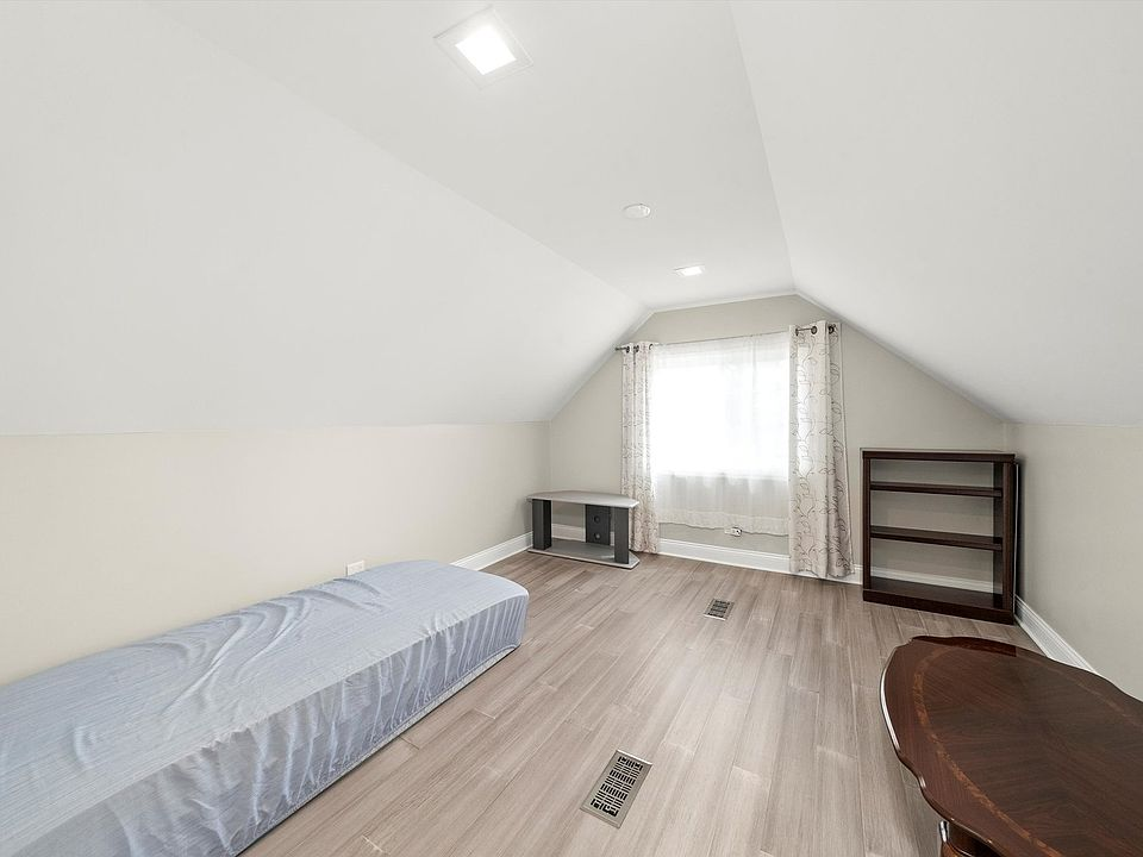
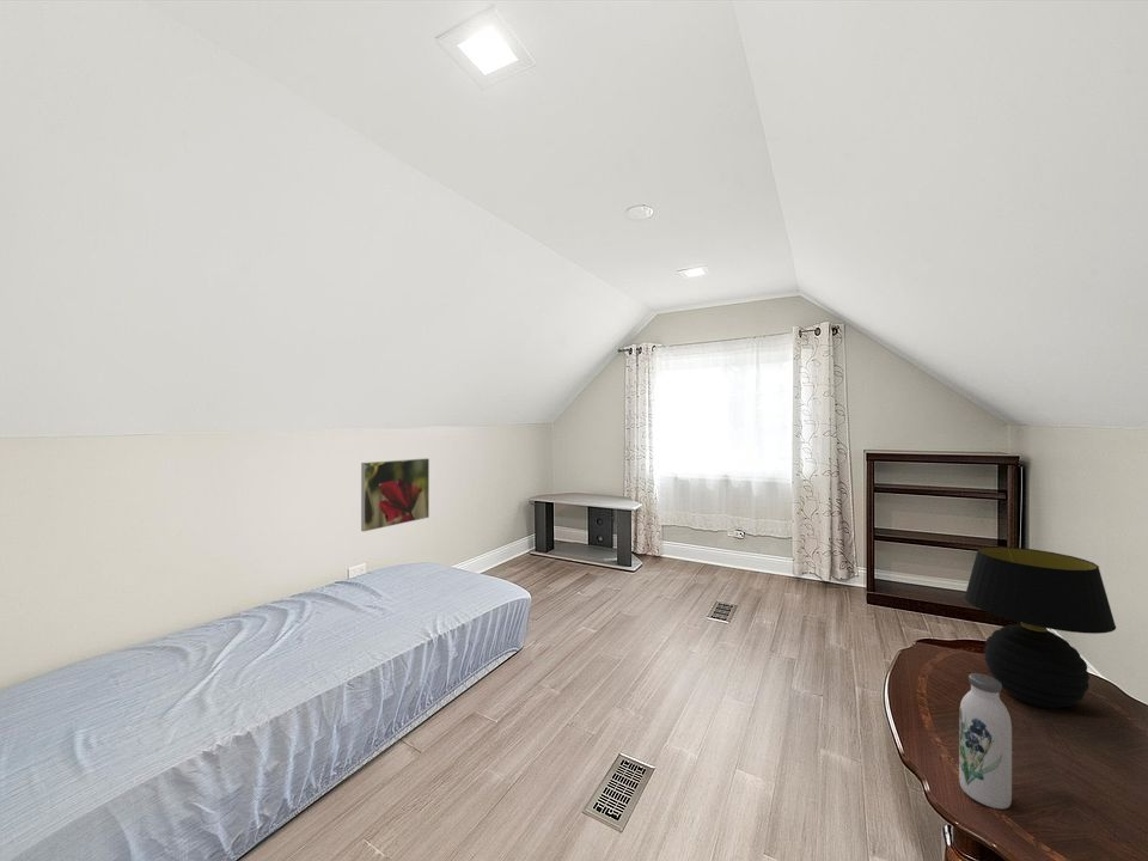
+ table lamp [963,545,1118,709]
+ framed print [360,457,430,532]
+ water bottle [958,672,1013,810]
